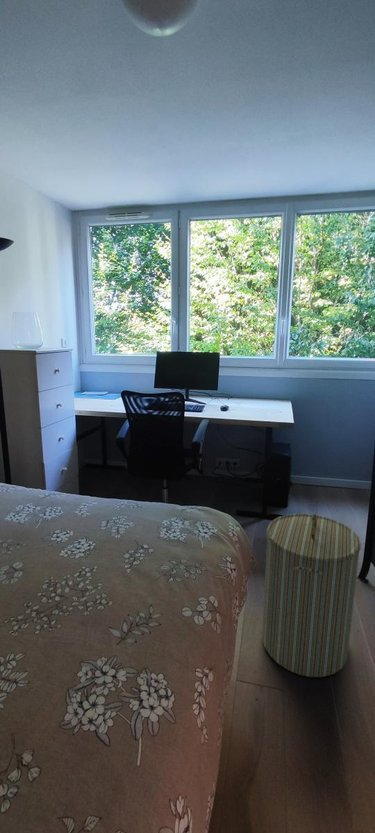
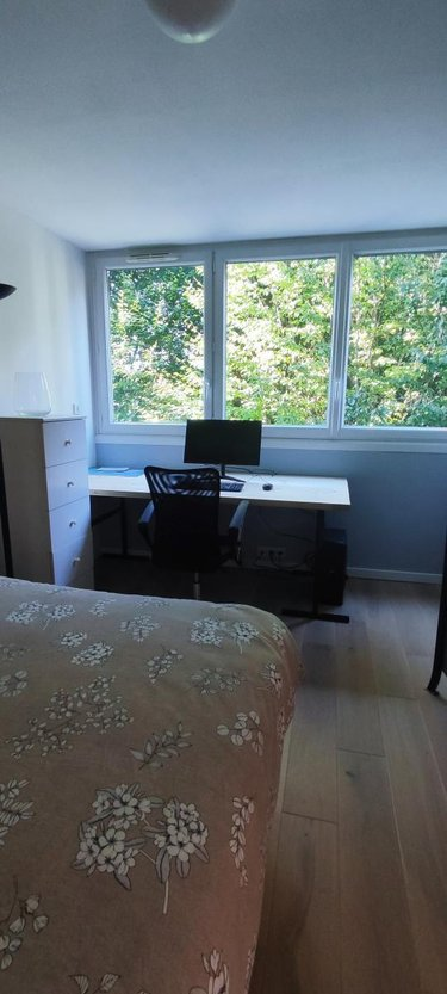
- laundry hamper [261,512,362,678]
